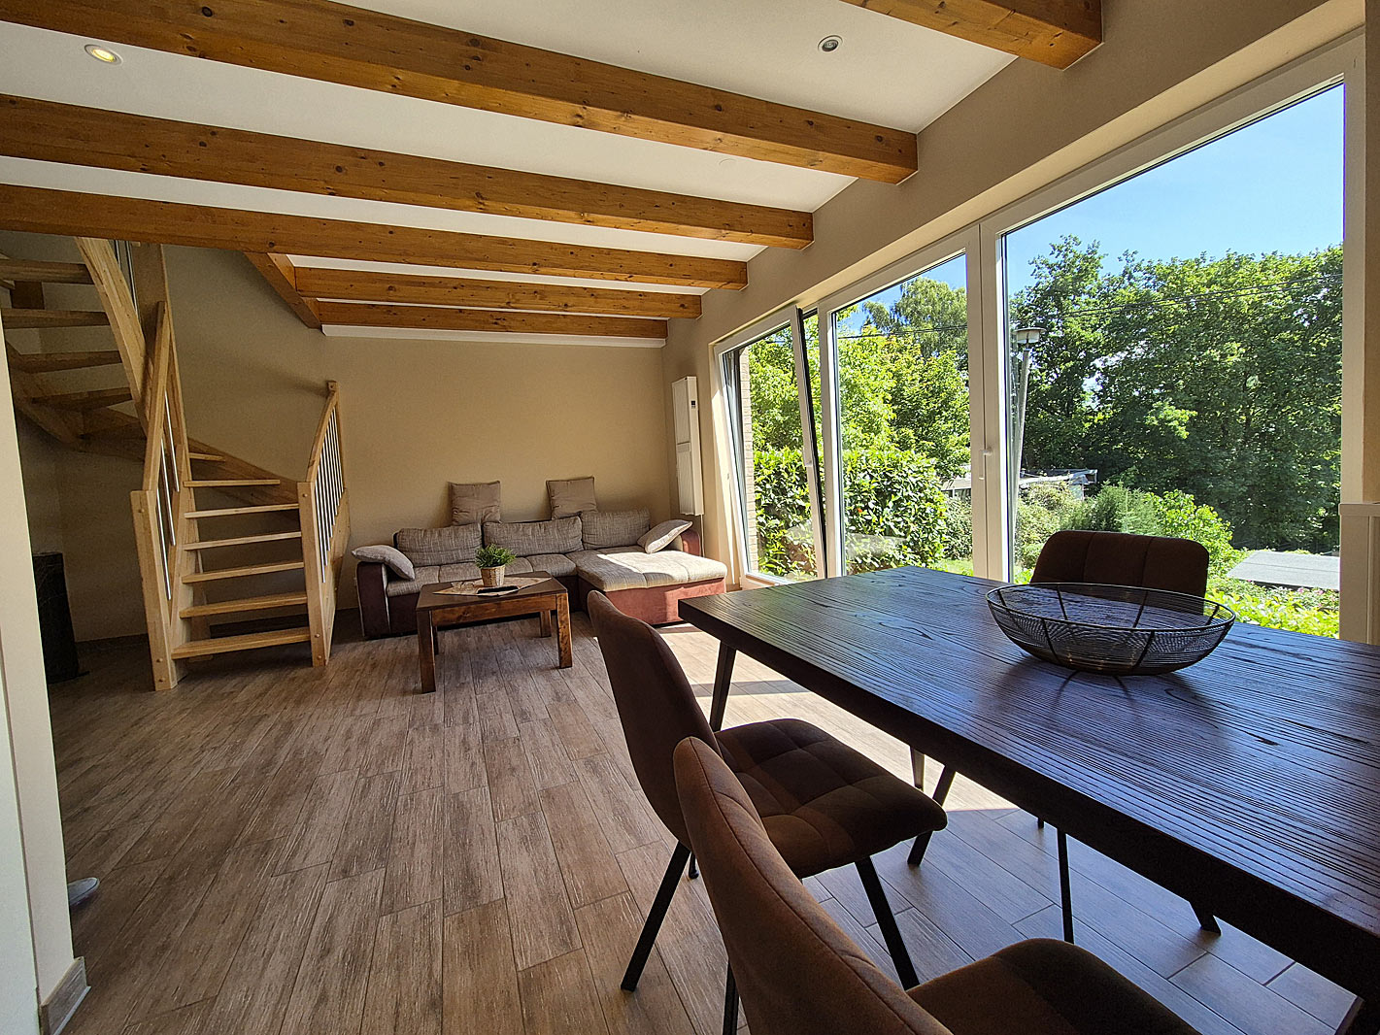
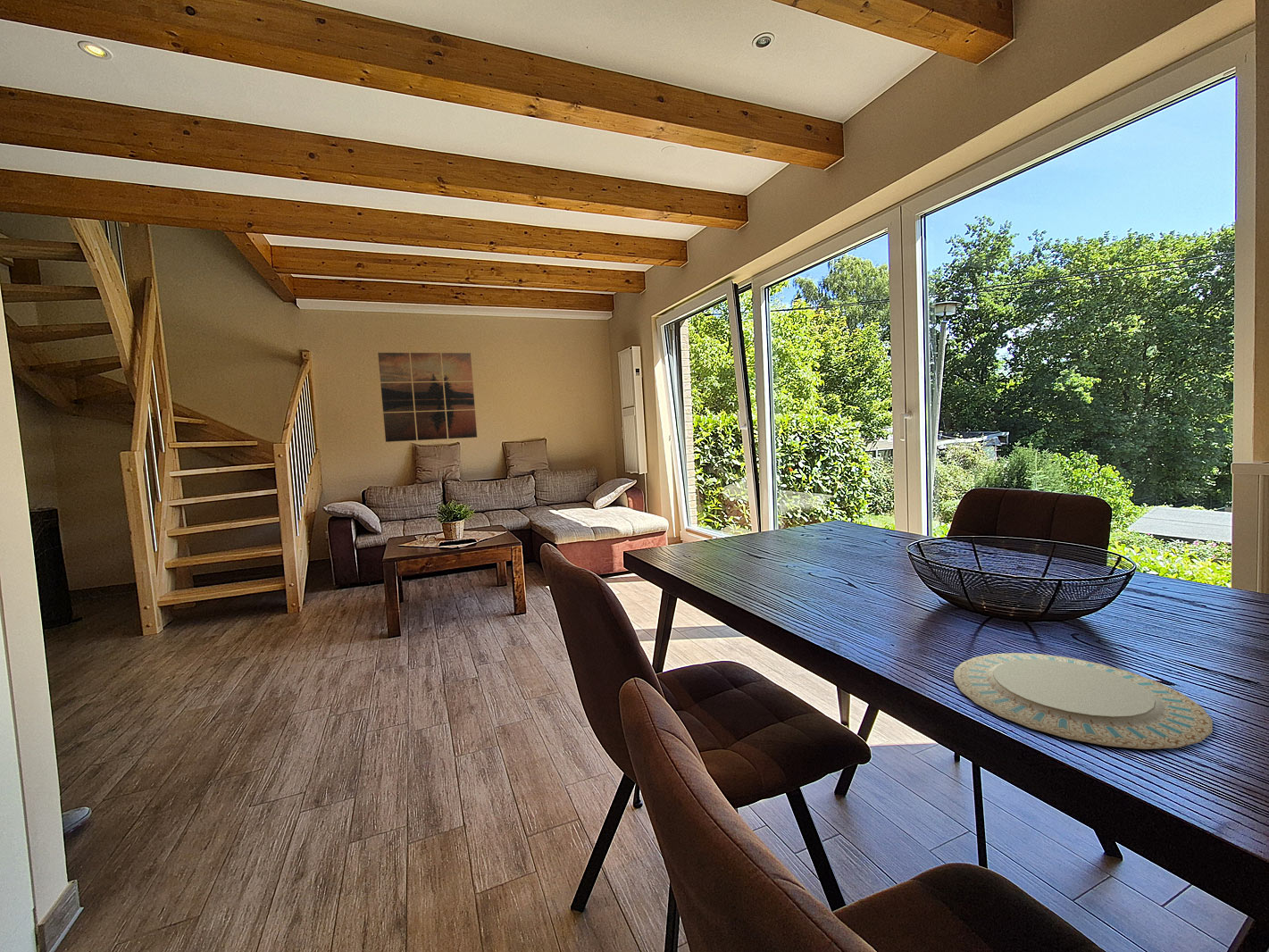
+ chinaware [953,652,1214,750]
+ wall art [377,352,478,443]
